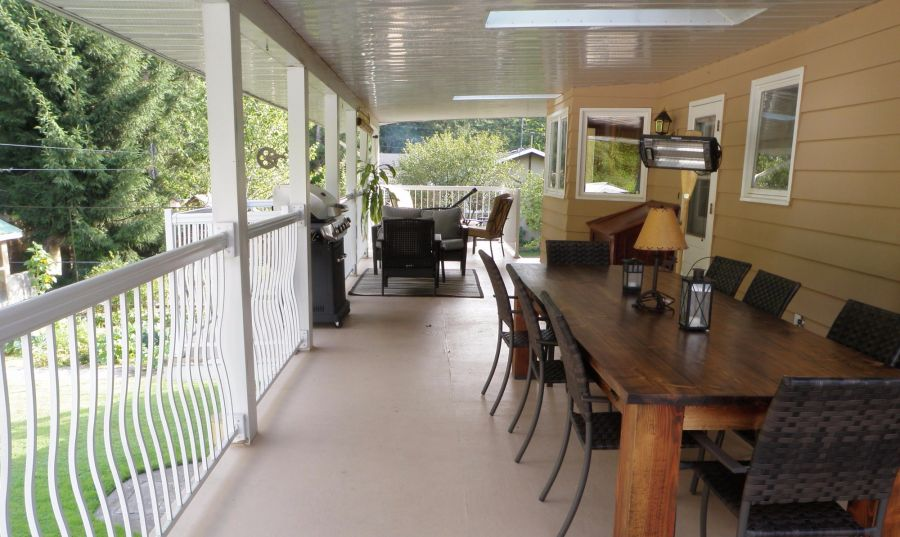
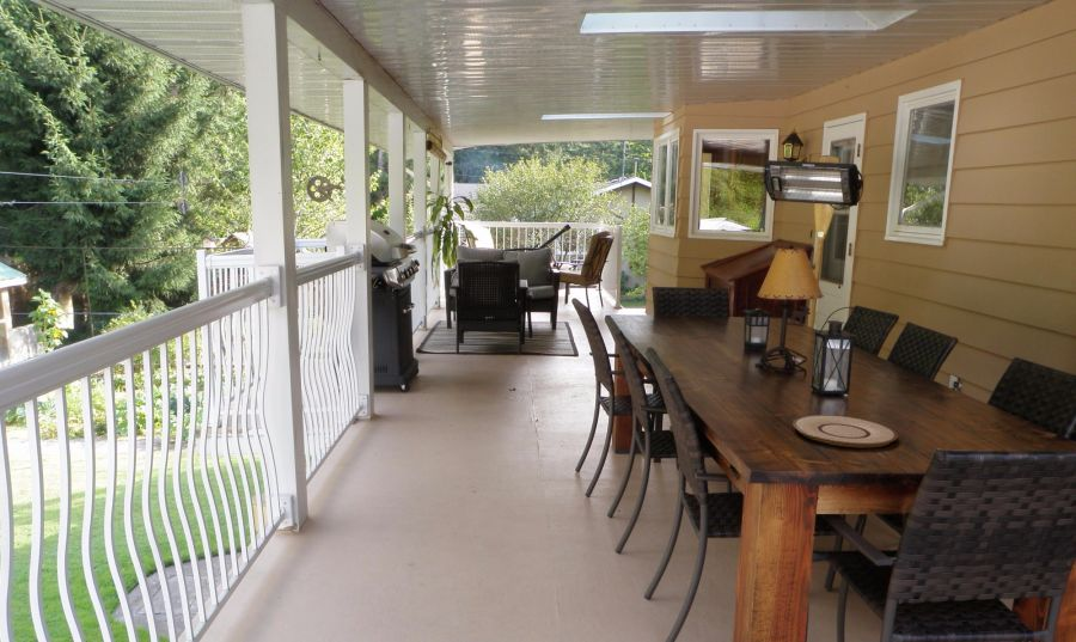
+ plate [791,414,898,448]
